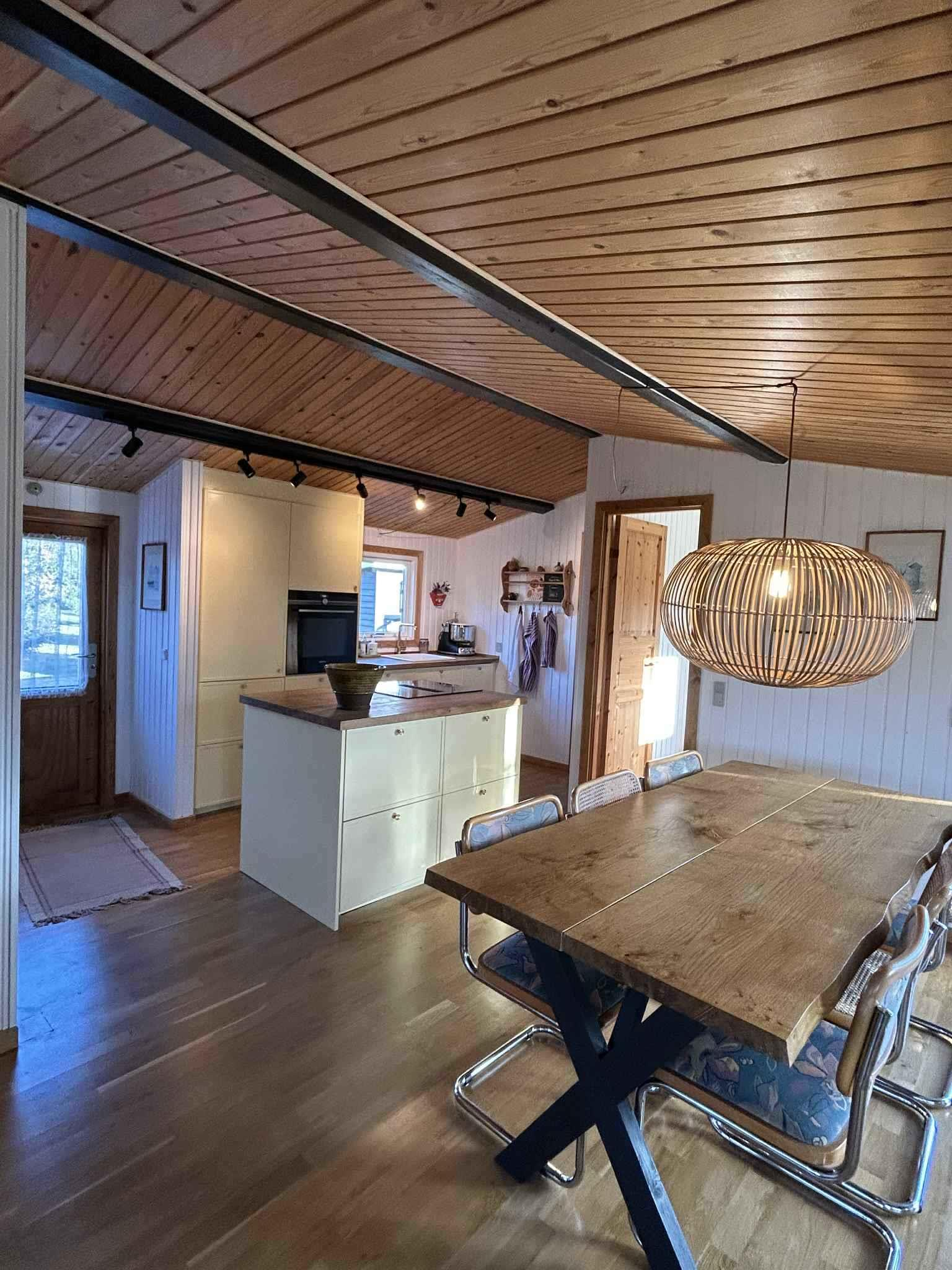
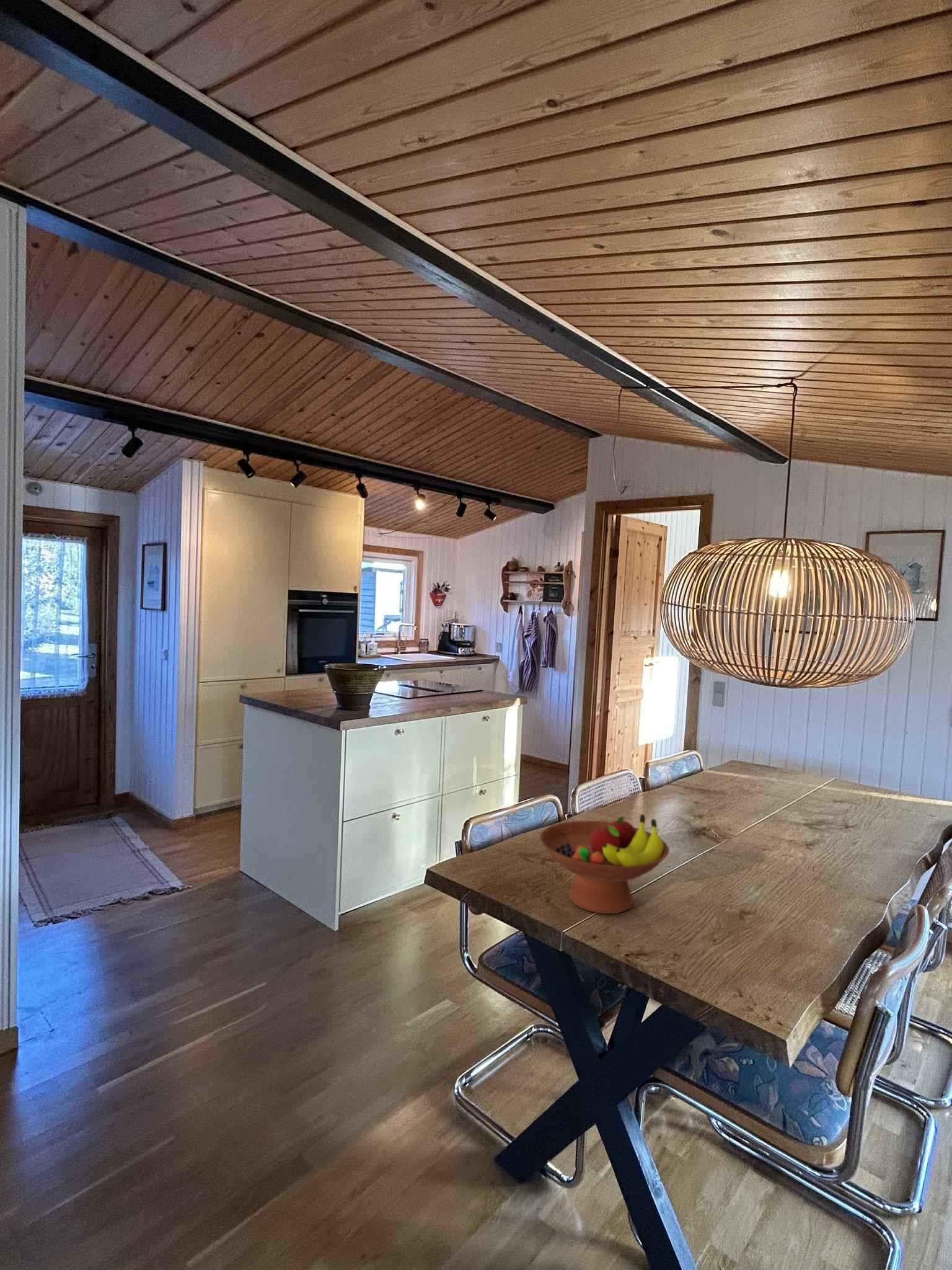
+ fruit bowl [539,814,670,915]
